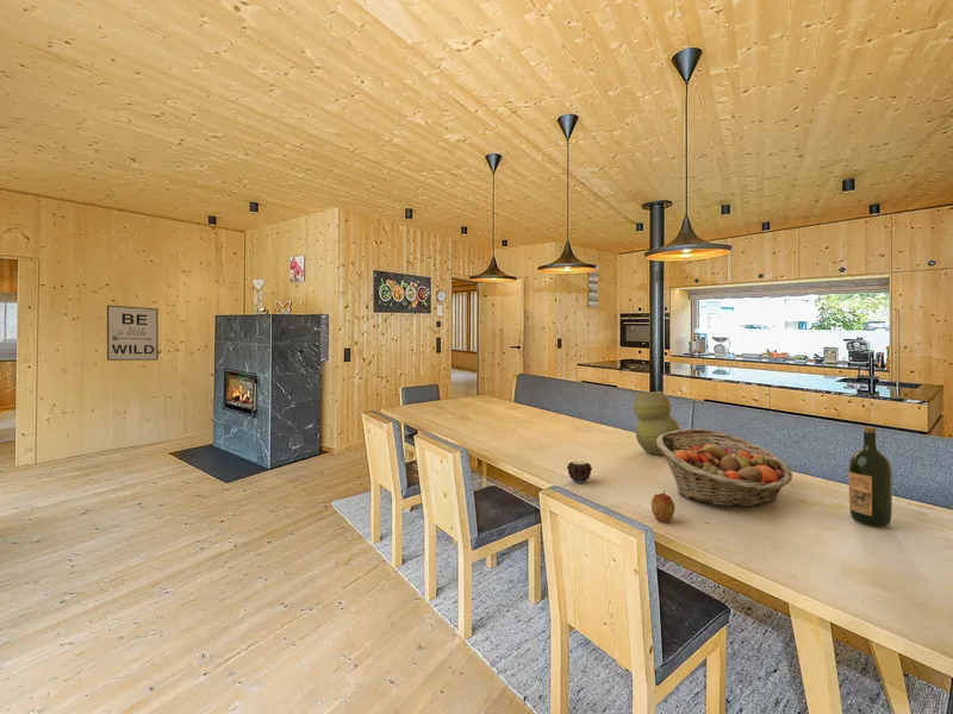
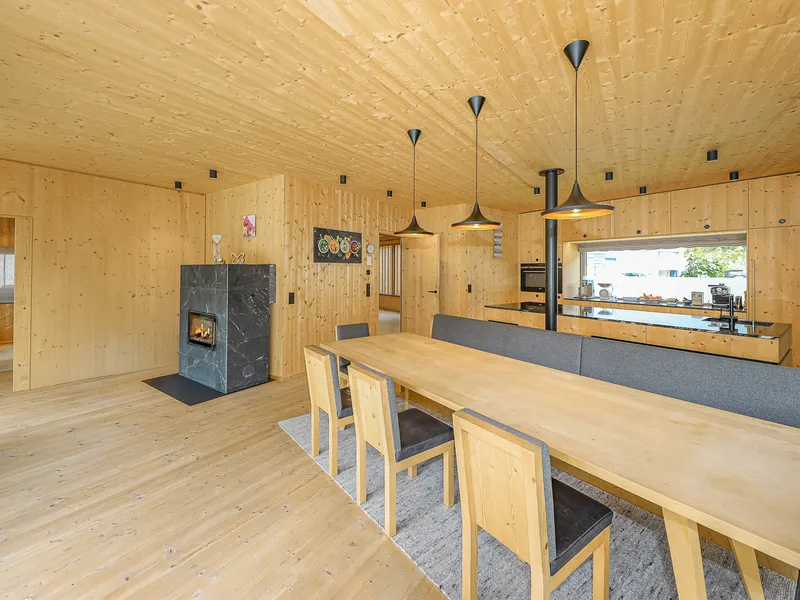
- candle [566,458,593,484]
- vase [633,390,681,455]
- wall art [106,305,160,362]
- fruit basket [656,428,793,509]
- wine bottle [848,426,893,527]
- apple [650,489,675,524]
